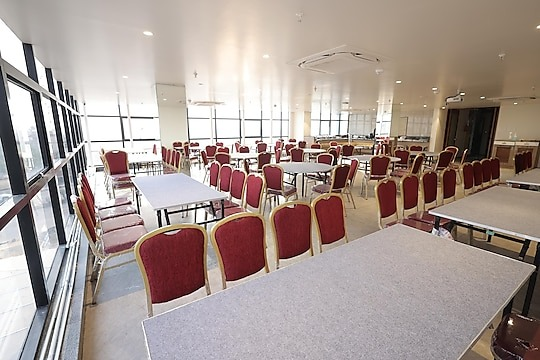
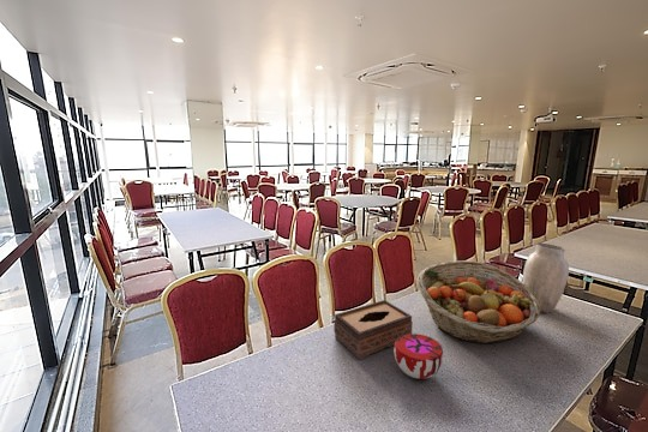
+ vase [522,241,570,314]
+ fruit basket [416,259,541,346]
+ tissue box [332,299,414,361]
+ decorative bowl [392,332,444,380]
